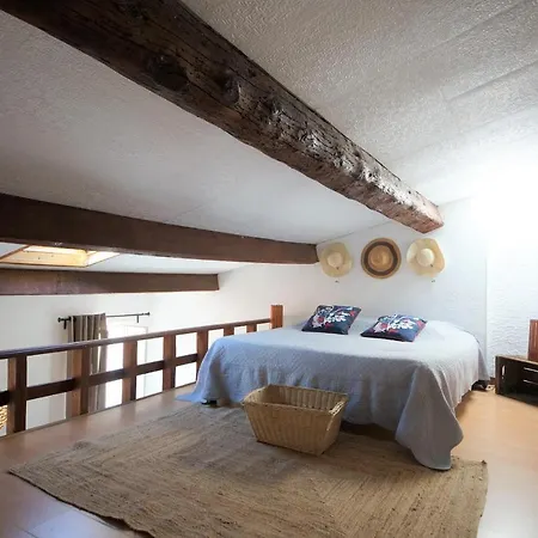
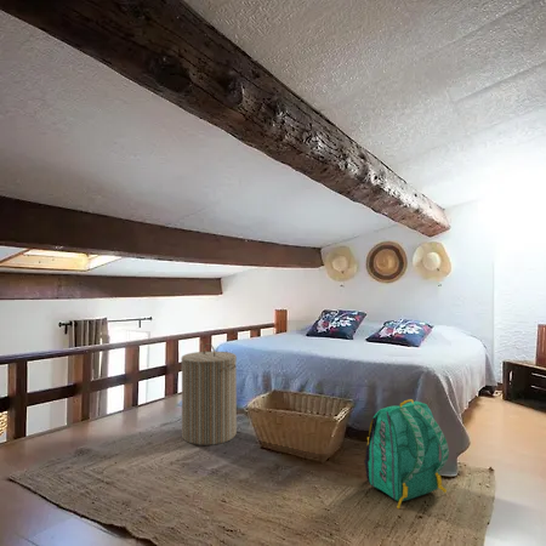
+ laundry hamper [180,342,238,447]
+ backpack [363,398,450,510]
